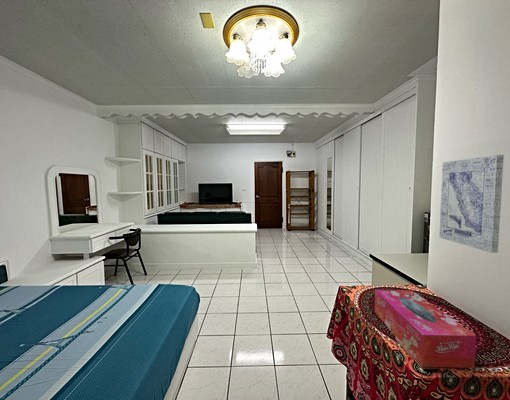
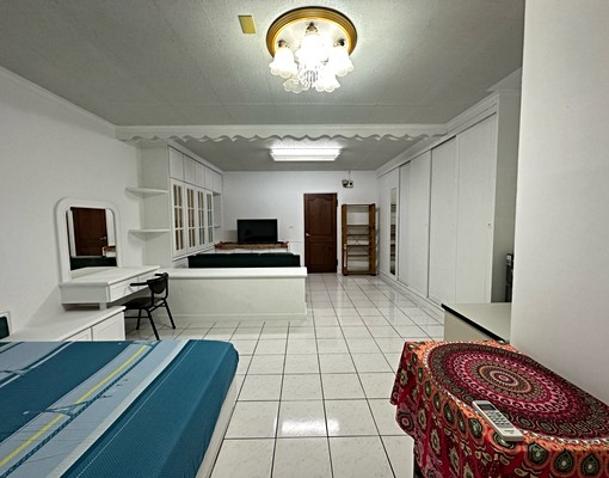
- tissue box [374,289,477,369]
- wall art [439,154,505,254]
